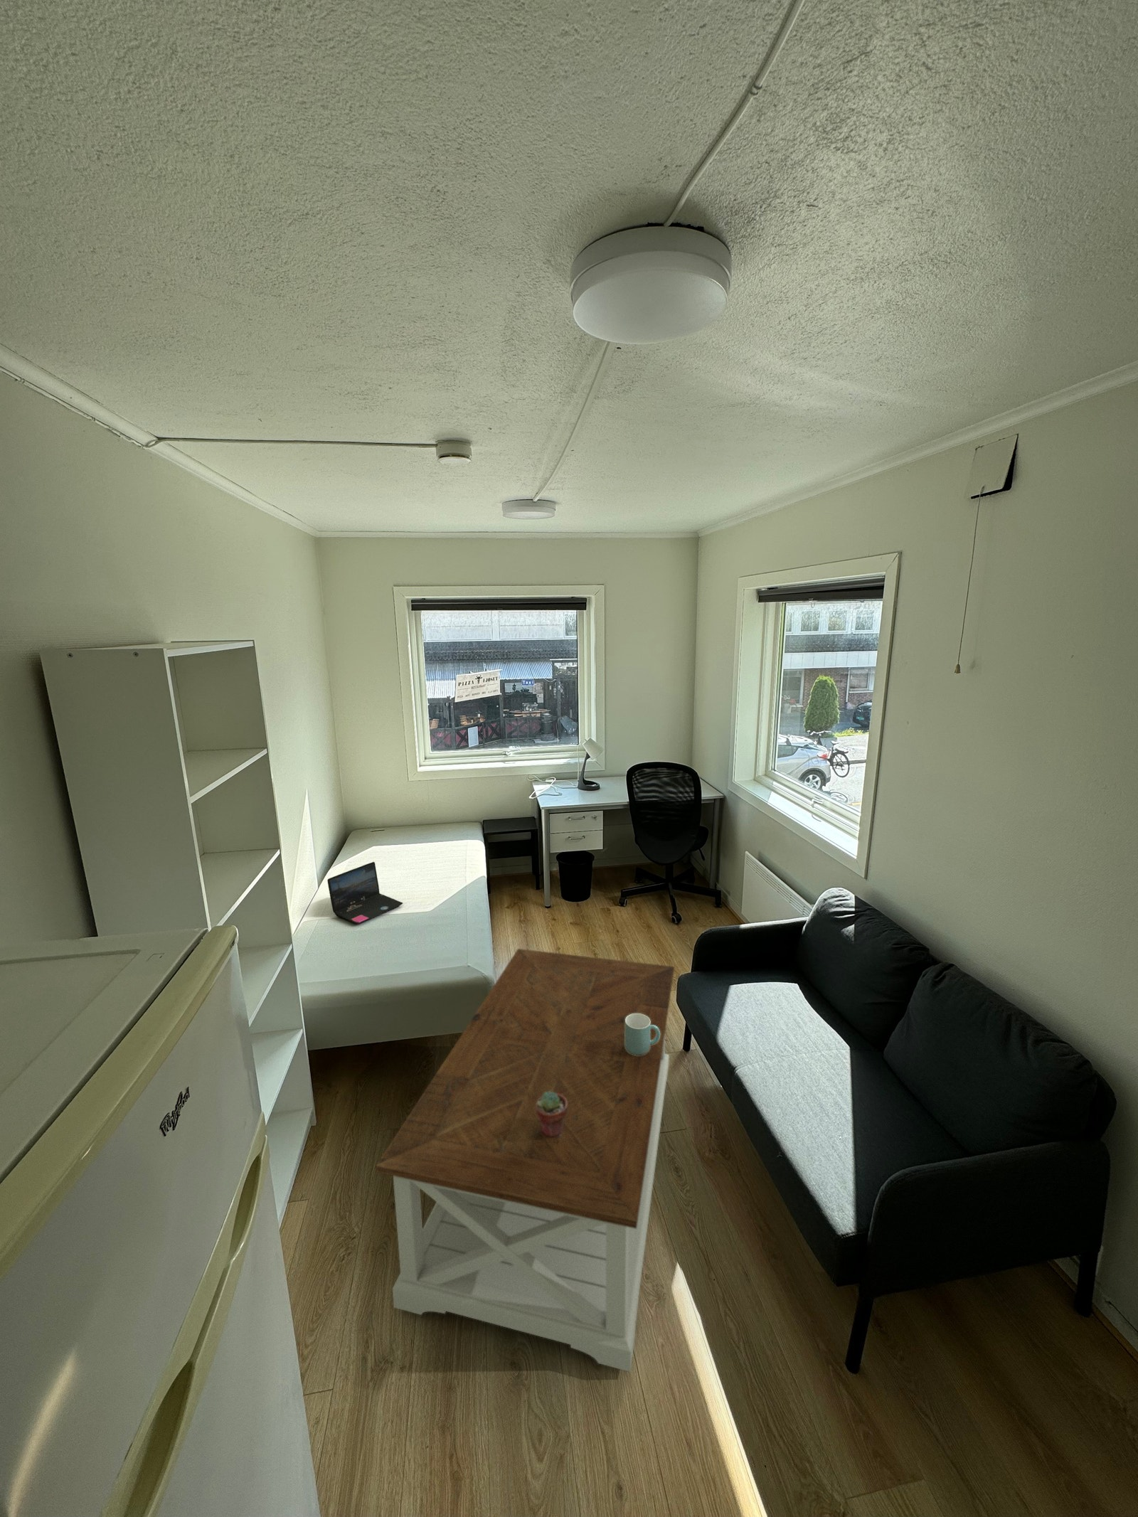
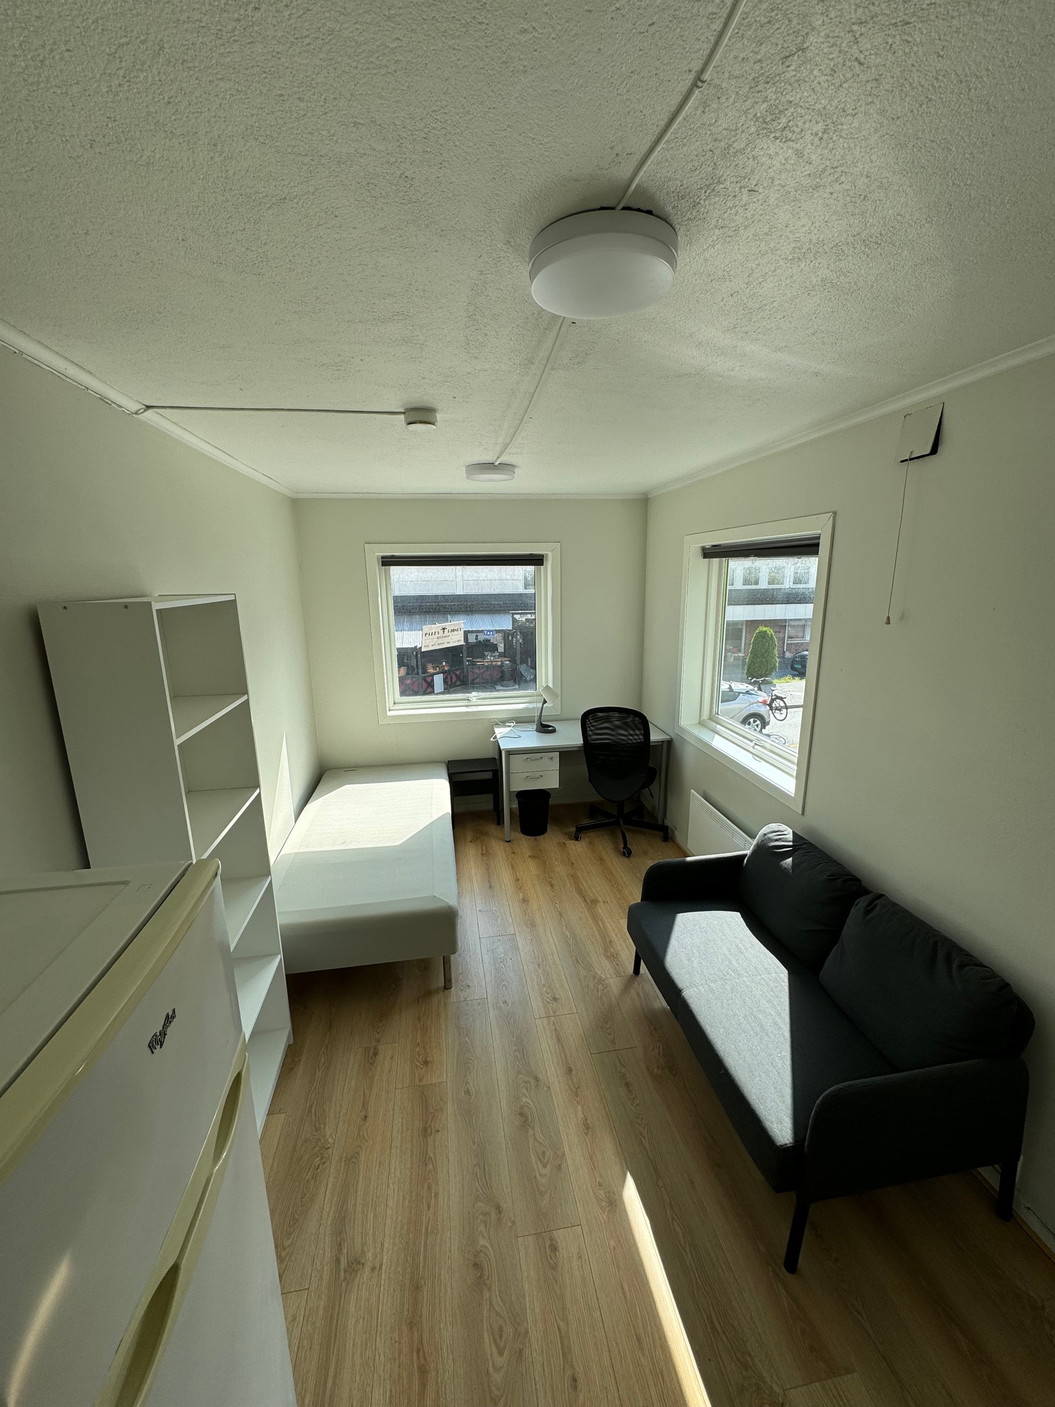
- potted succulent [536,1091,568,1137]
- coffee table [375,948,675,1372]
- laptop [328,861,403,924]
- mug [625,1014,661,1056]
